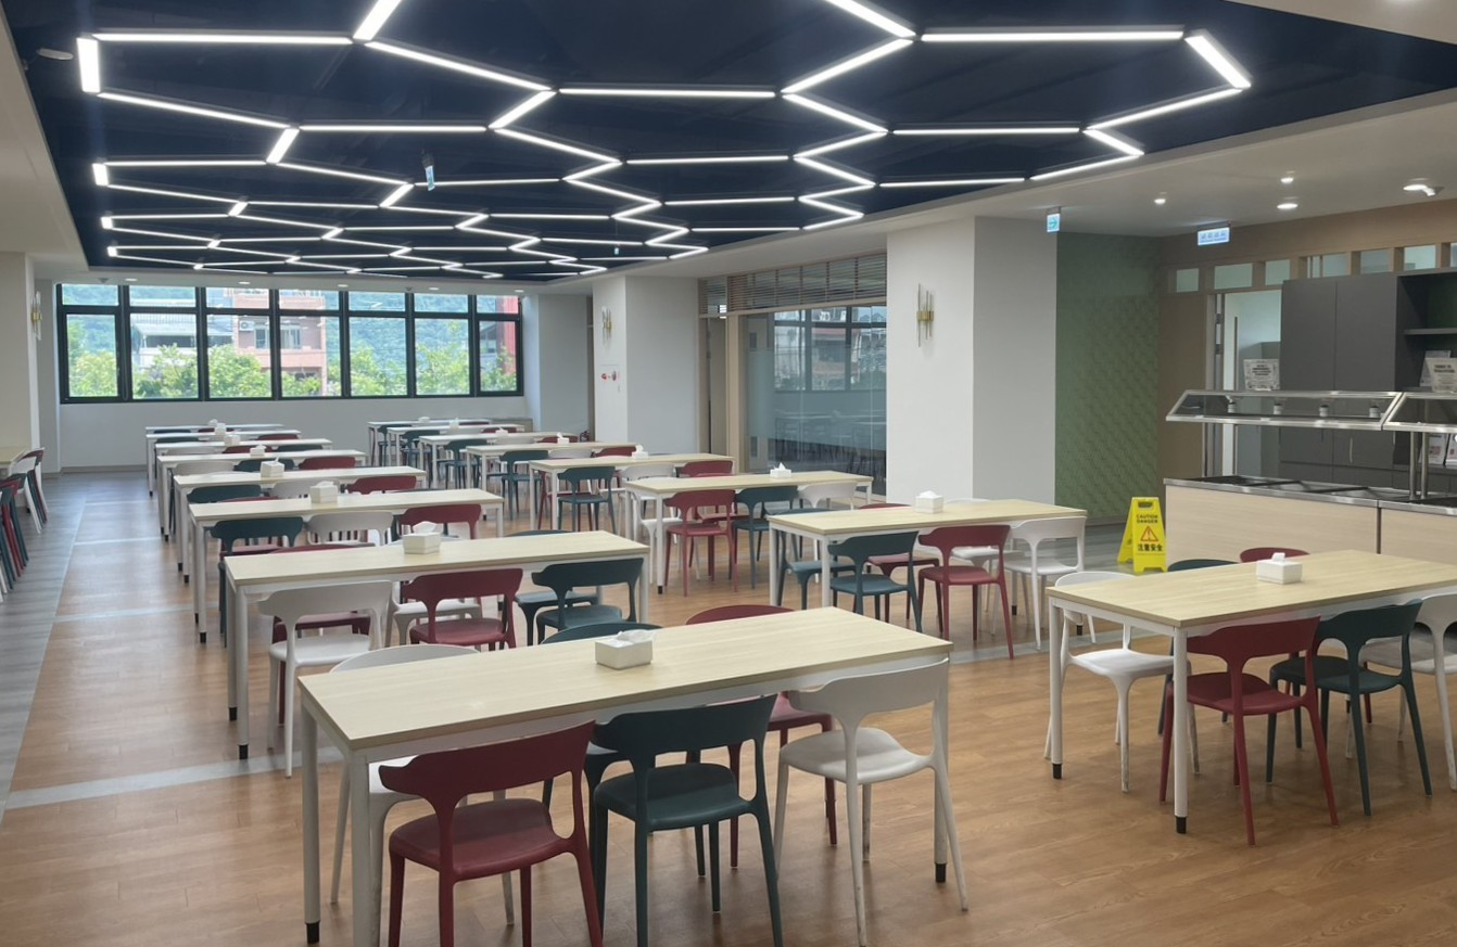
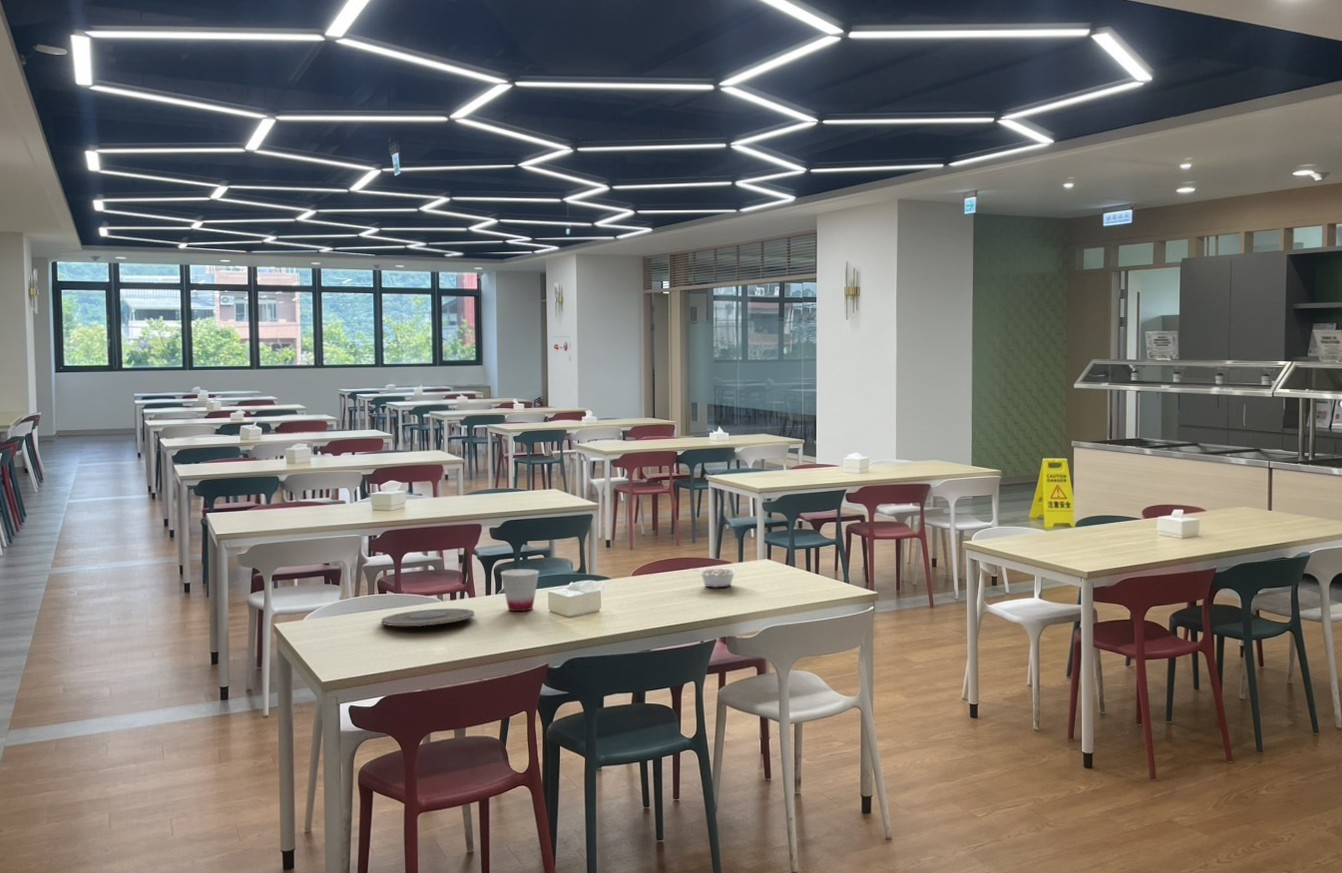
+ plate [380,608,476,628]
+ legume [690,567,738,588]
+ cup [500,568,540,612]
